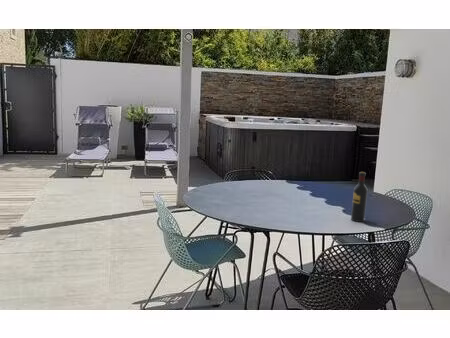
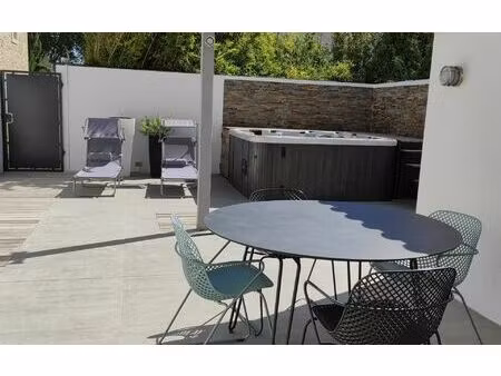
- wine bottle [350,171,368,223]
